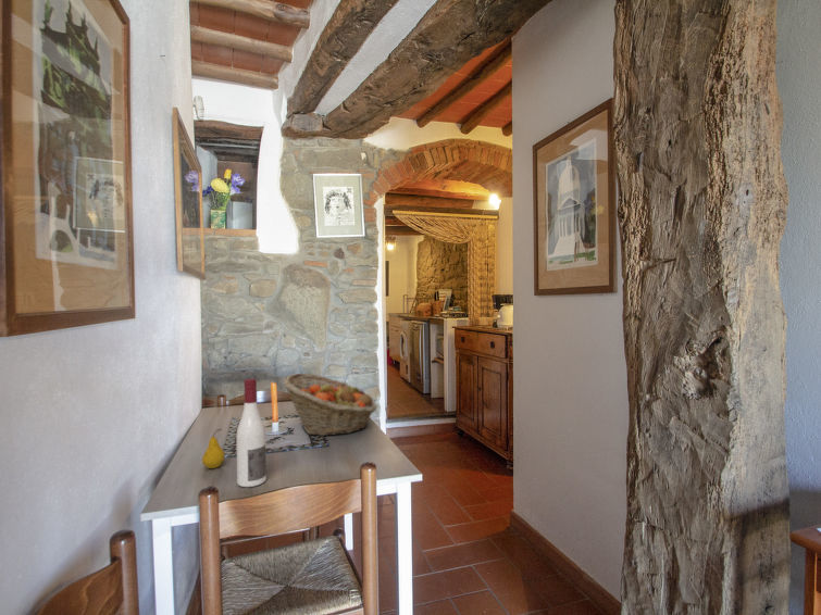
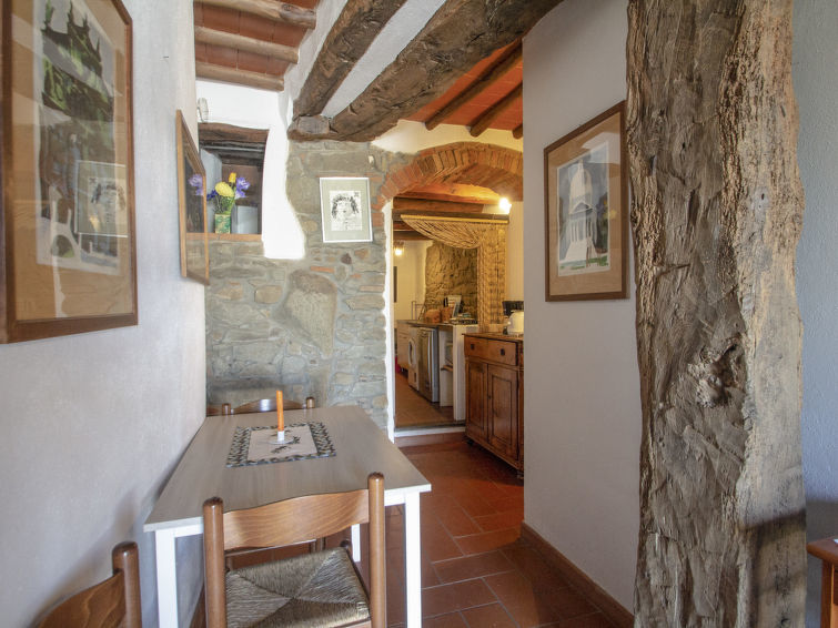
- alcohol [235,378,268,488]
- fruit [201,428,226,469]
- fruit basket [282,373,378,437]
